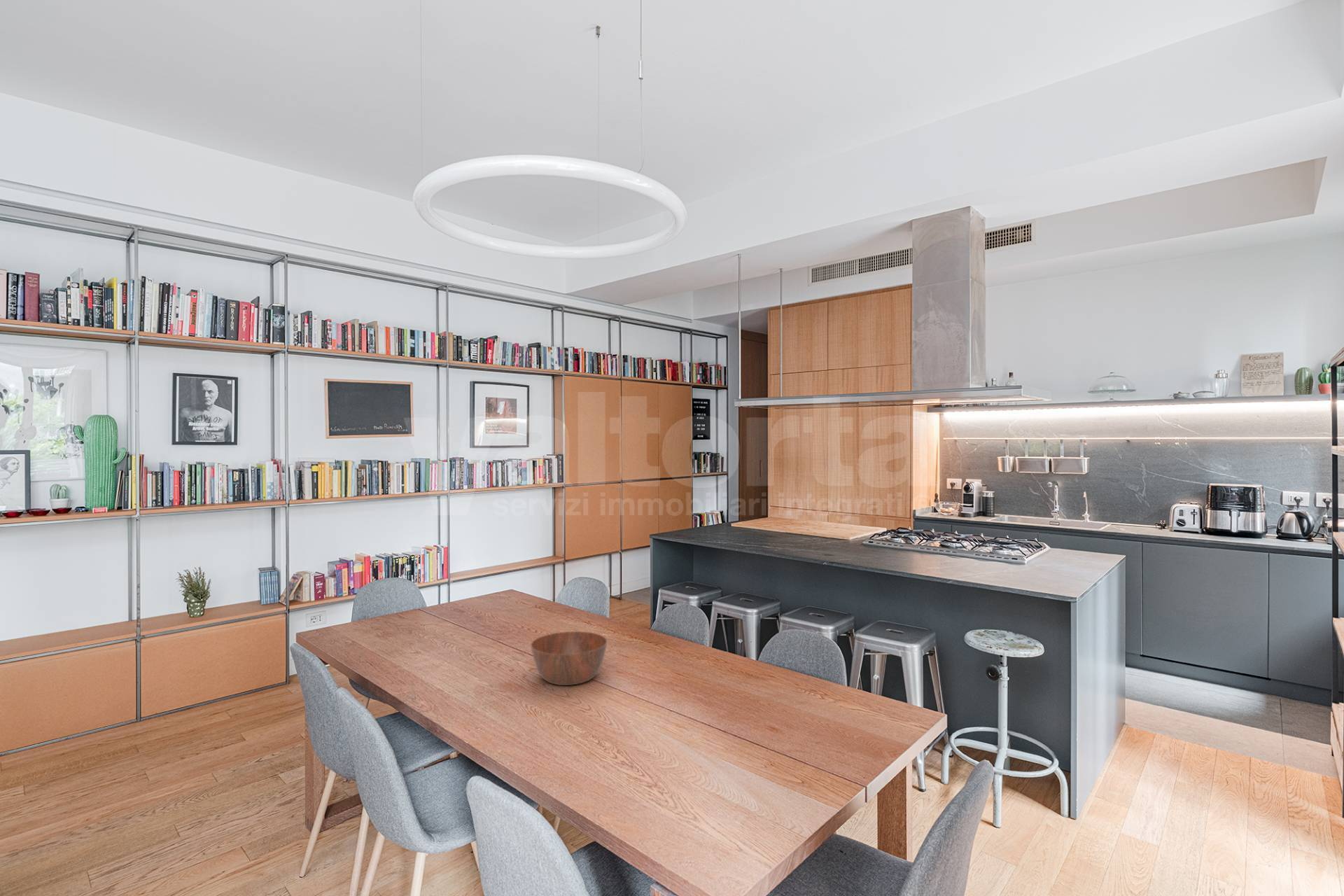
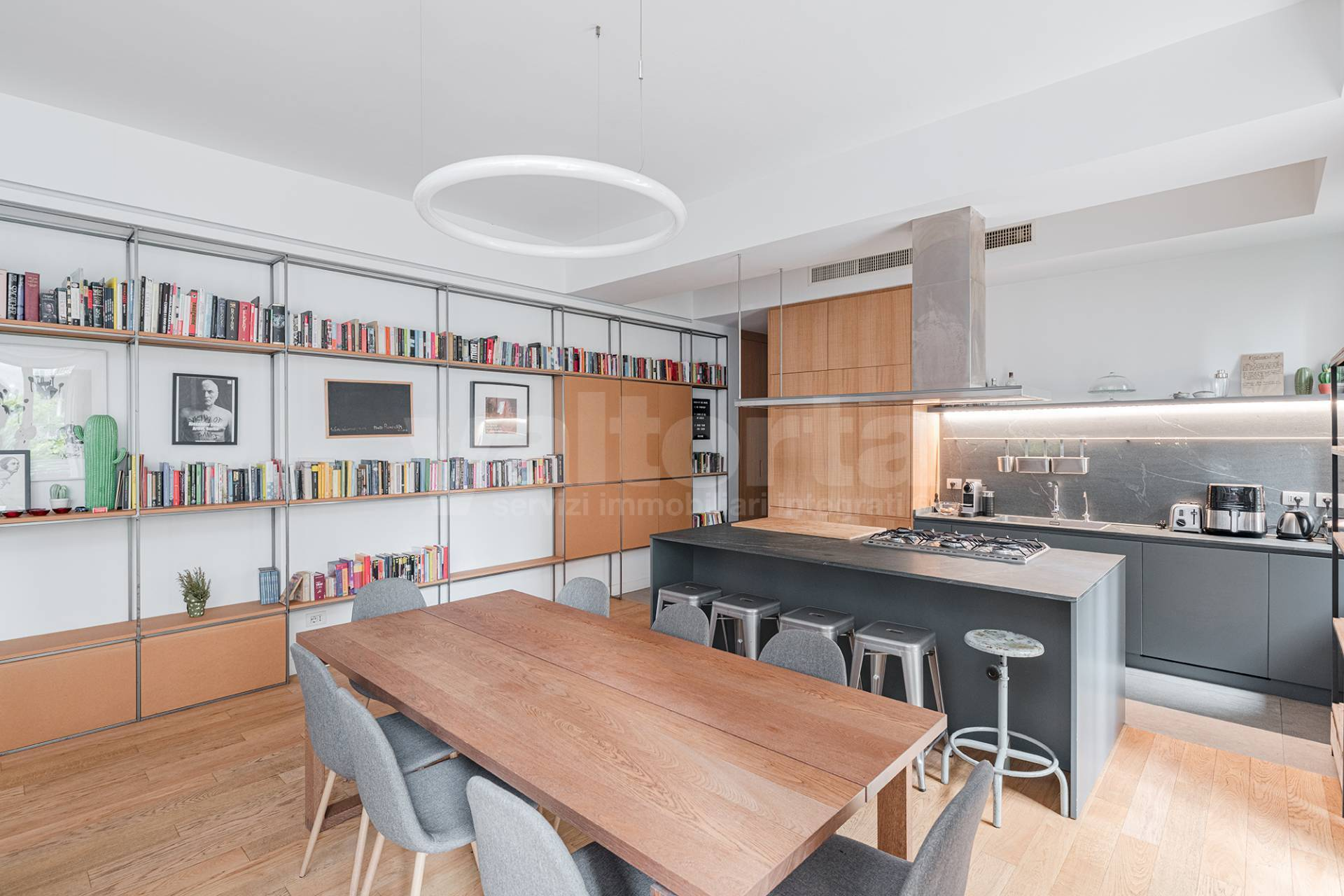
- bowl [530,631,608,686]
